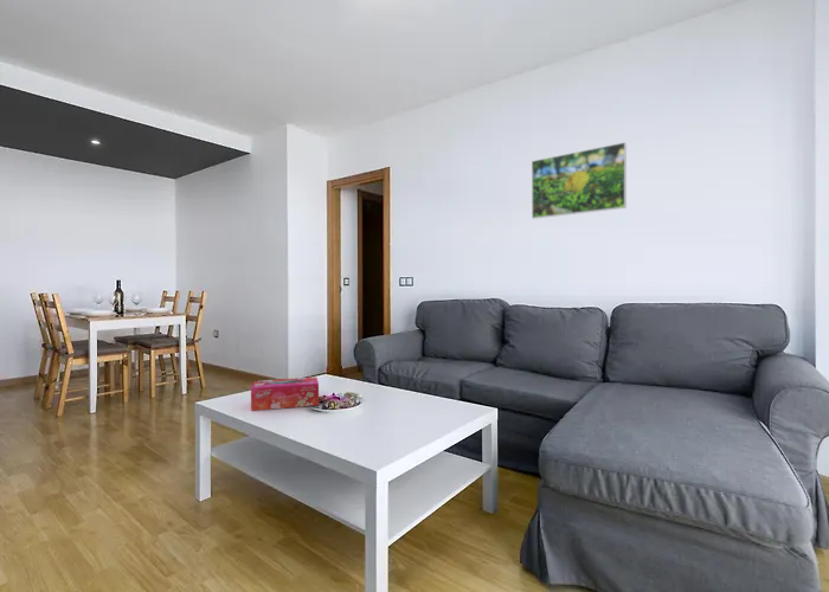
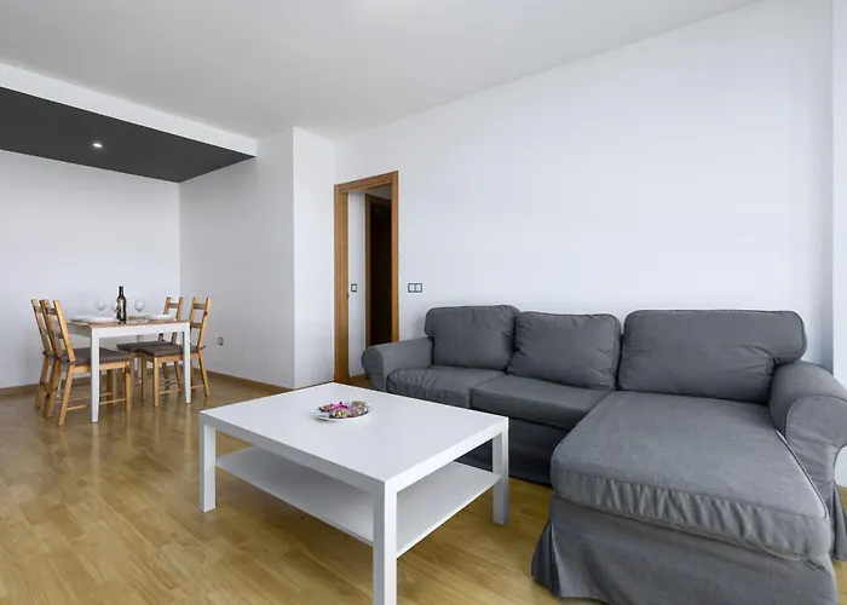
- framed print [531,141,628,220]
- tissue box [250,375,320,412]
